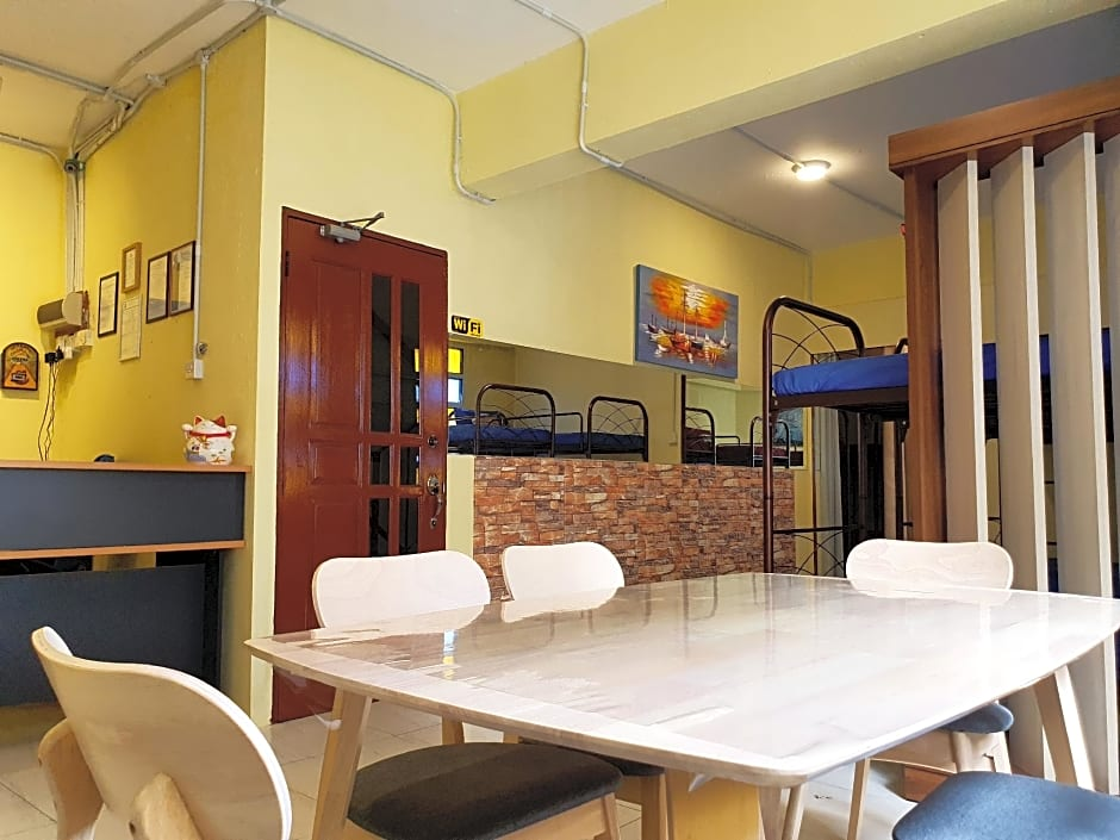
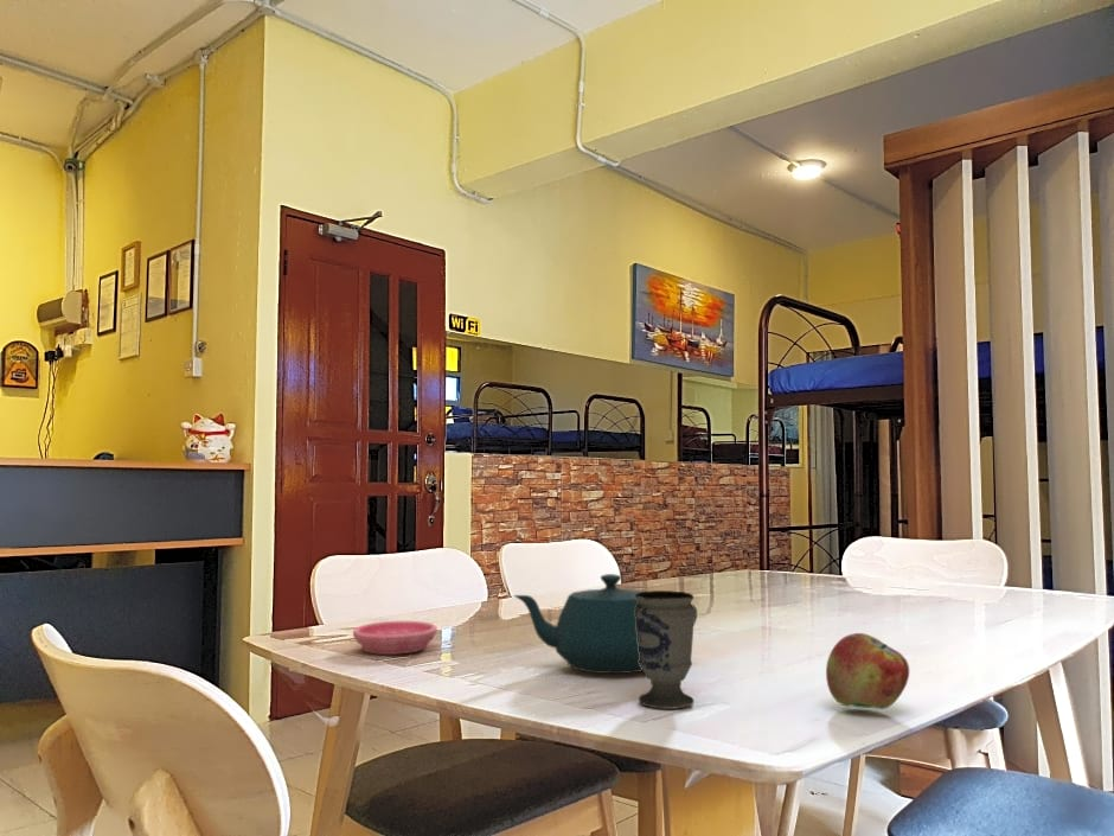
+ saucer [352,620,438,656]
+ fruit [825,632,910,710]
+ teapot [512,573,698,675]
+ cup [635,589,696,710]
